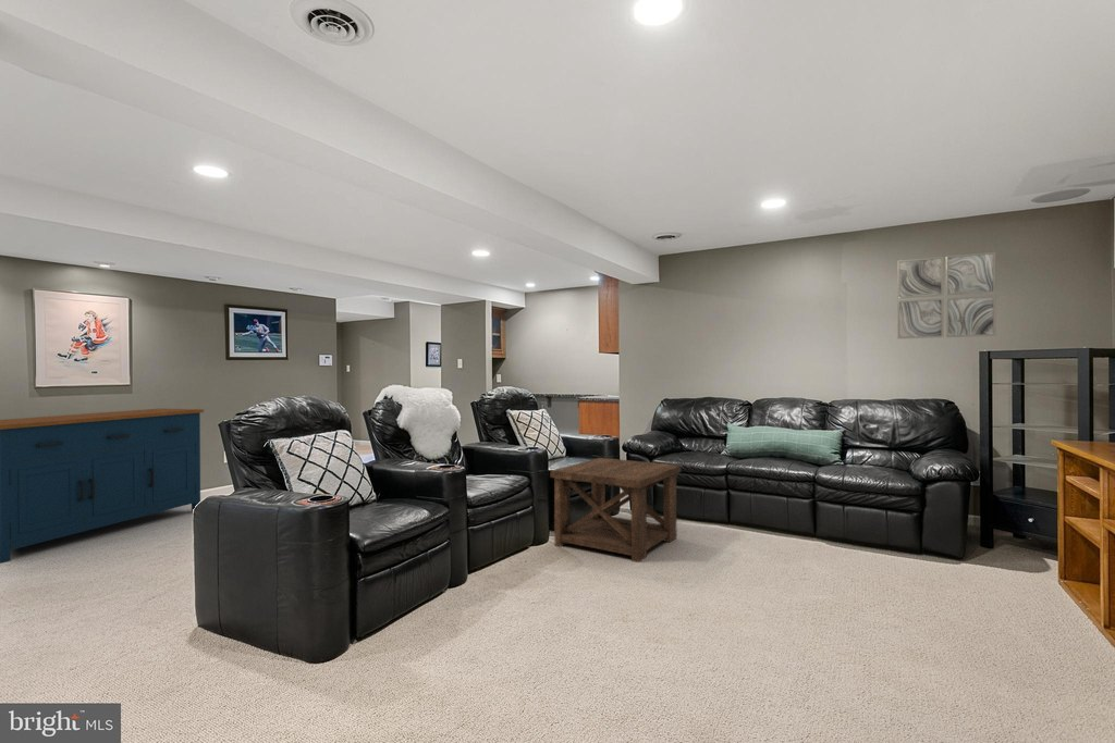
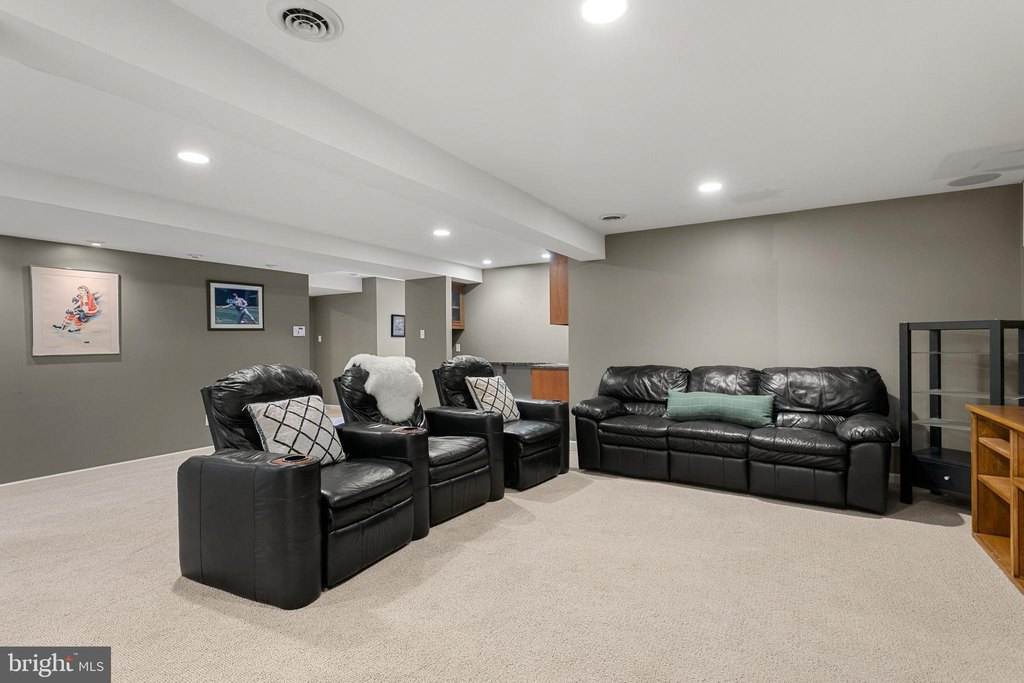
- side table [549,457,682,564]
- wall art [896,251,996,339]
- sideboard [0,408,205,565]
